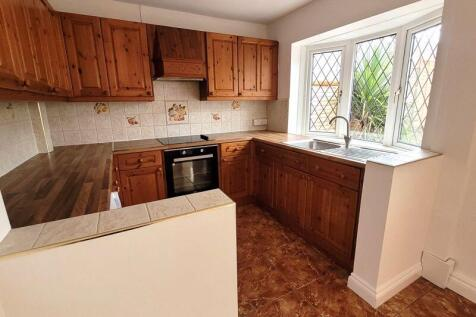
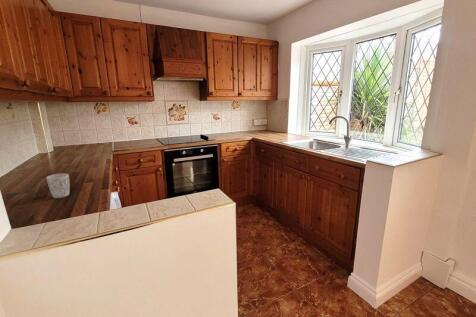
+ mug [45,172,71,199]
